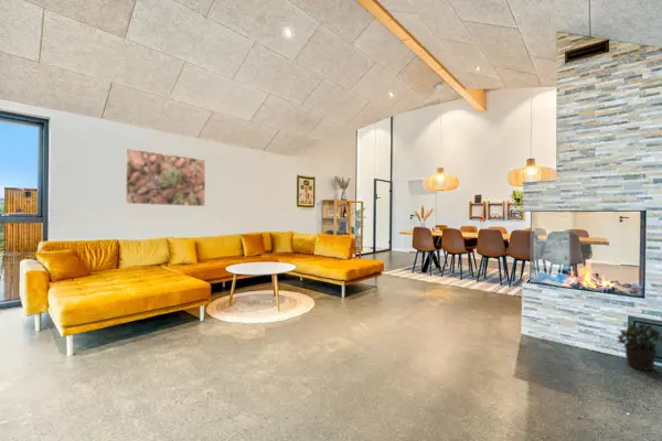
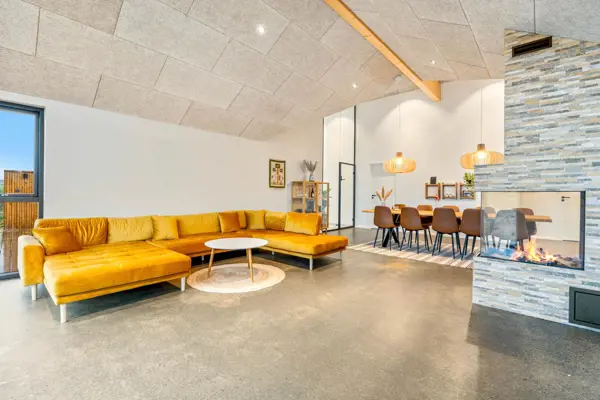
- potted plant [616,322,662,372]
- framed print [125,148,206,207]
